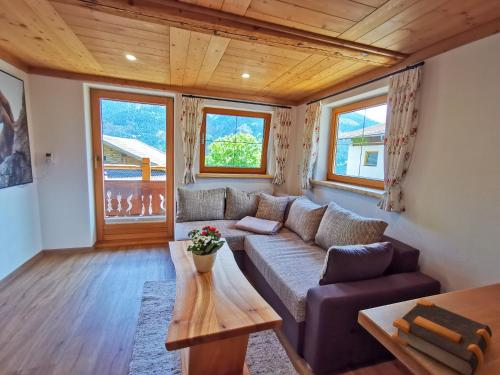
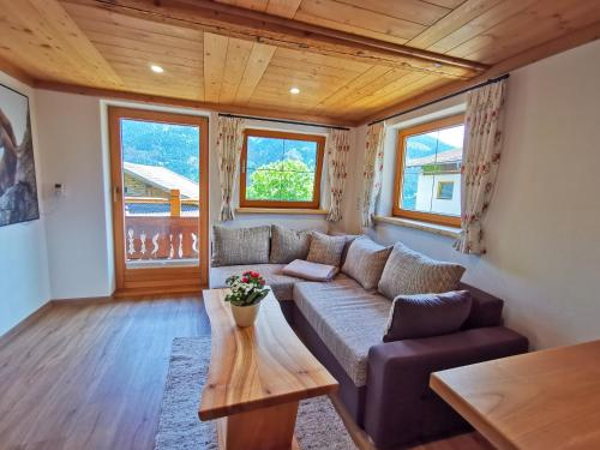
- bible [391,298,493,375]
